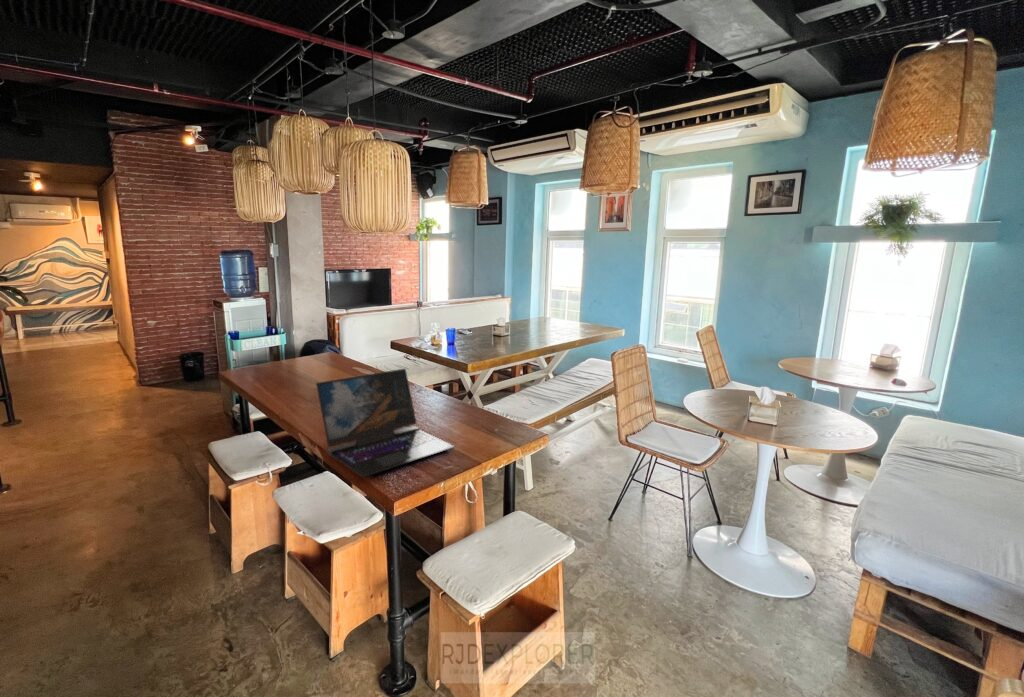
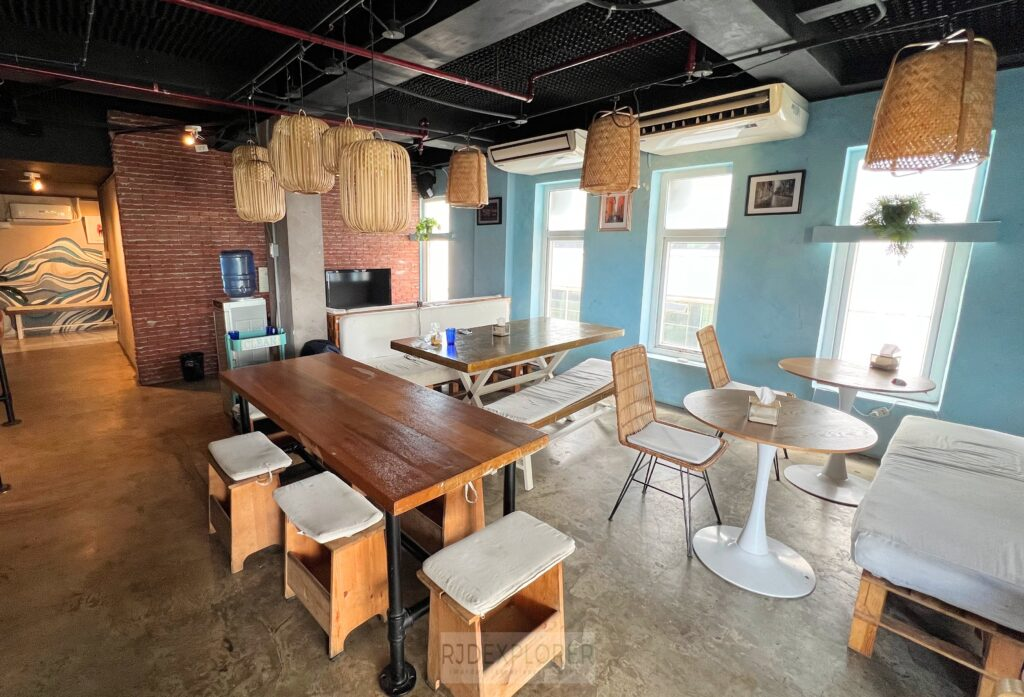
- laptop [315,368,456,478]
